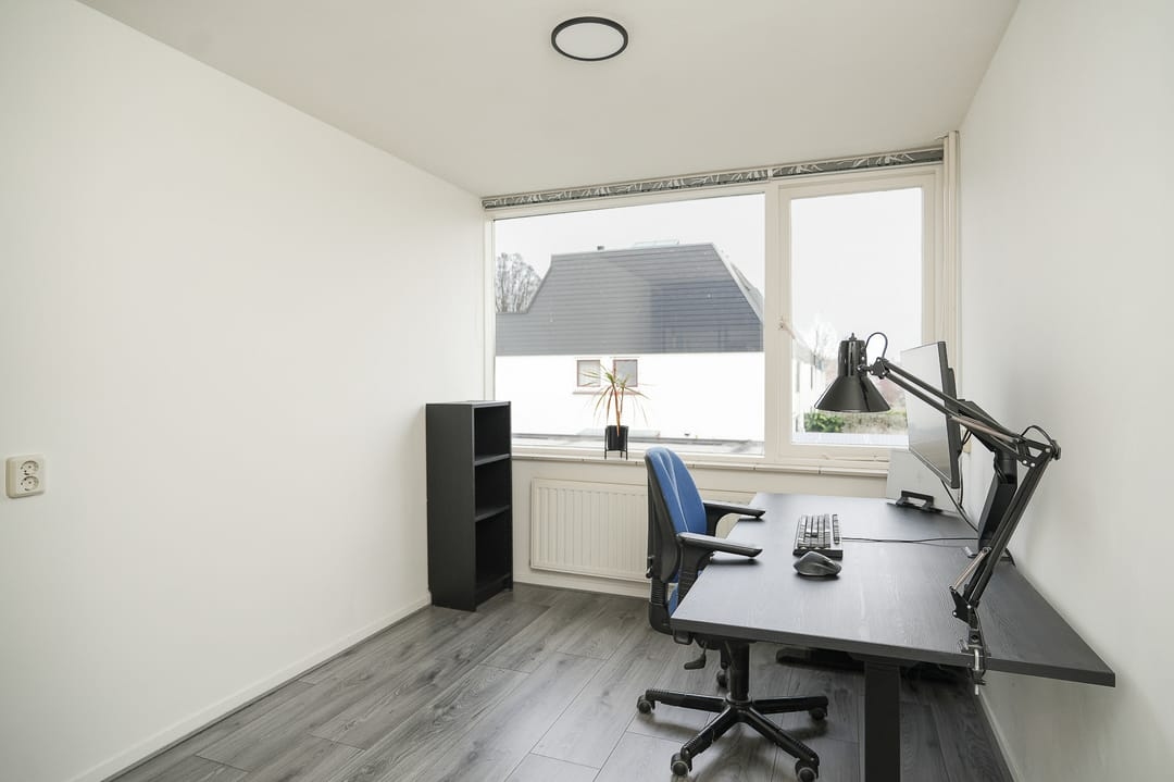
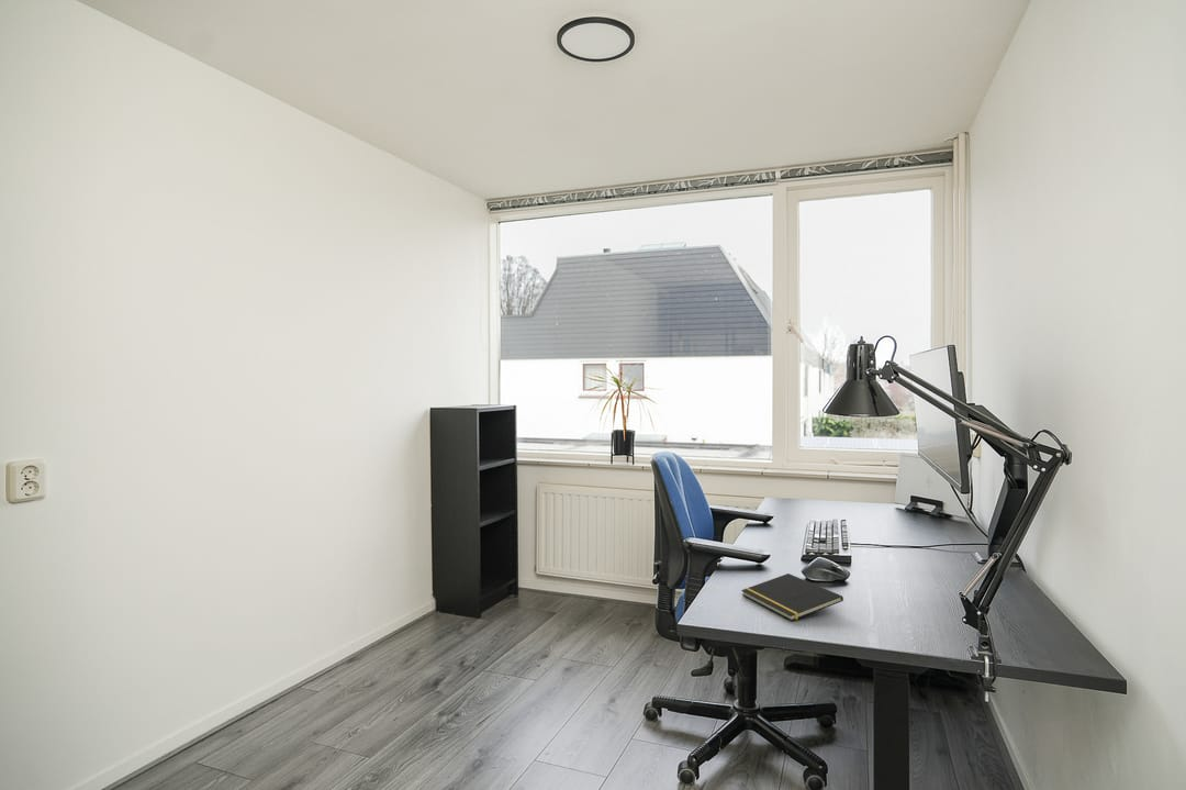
+ notepad [740,572,844,622]
